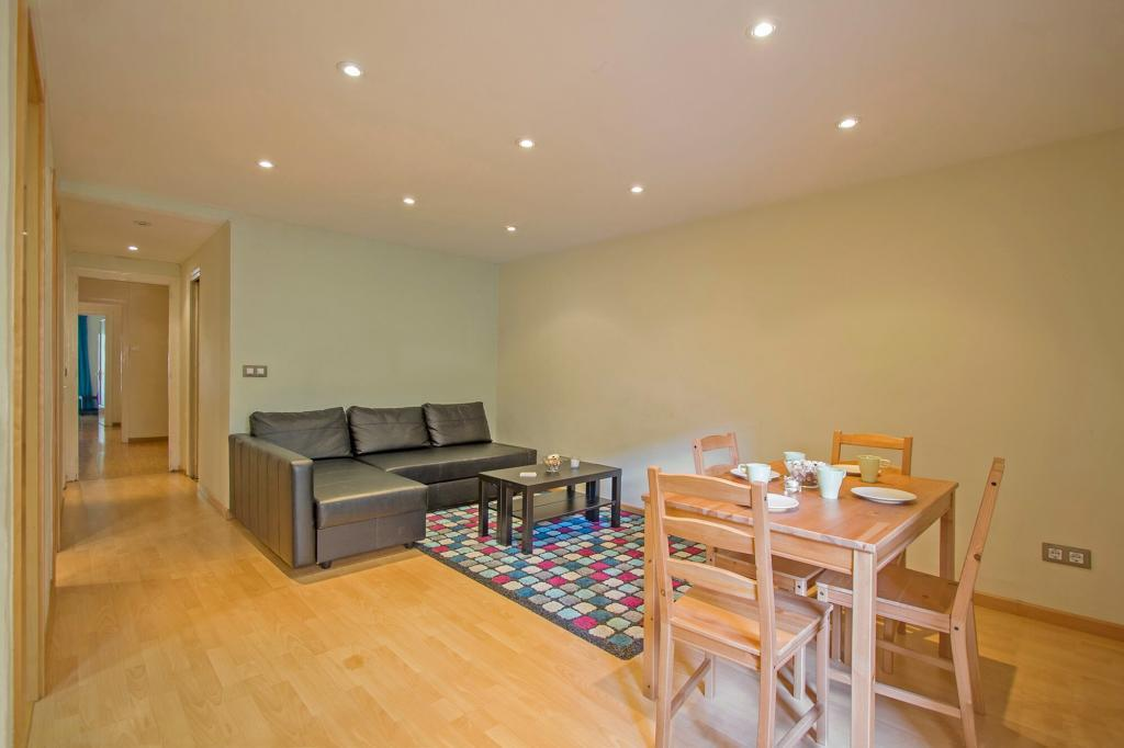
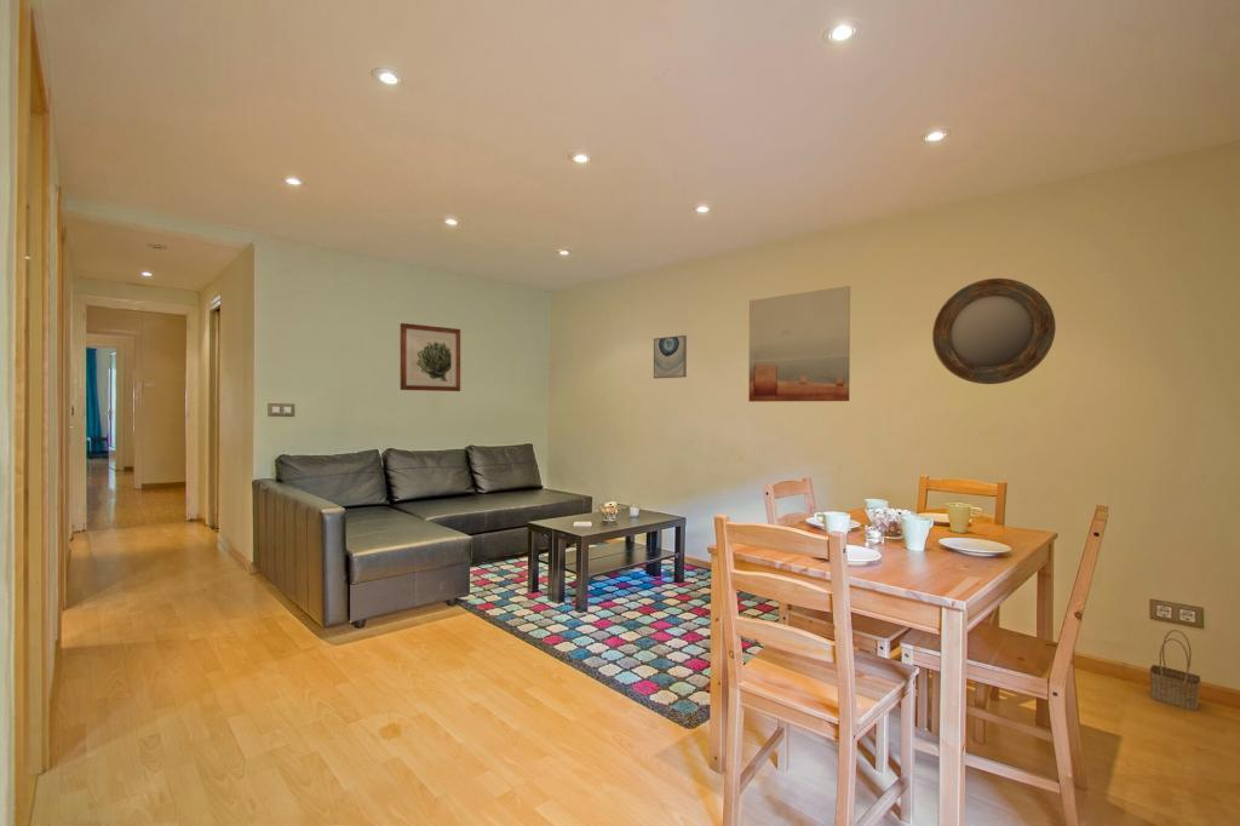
+ wall art [653,334,688,379]
+ wall art [747,285,851,403]
+ wall art [400,322,461,392]
+ basket [1149,629,1201,711]
+ home mirror [931,277,1057,385]
